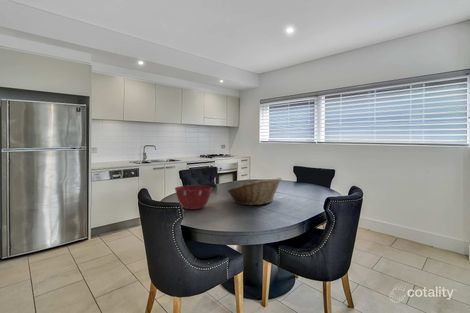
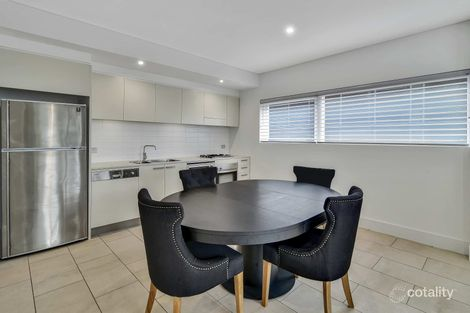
- mixing bowl [174,185,213,210]
- fruit basket [226,177,283,206]
